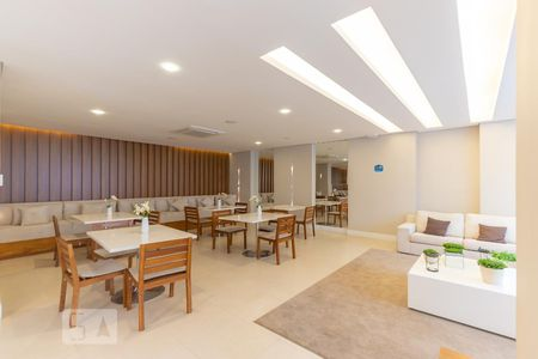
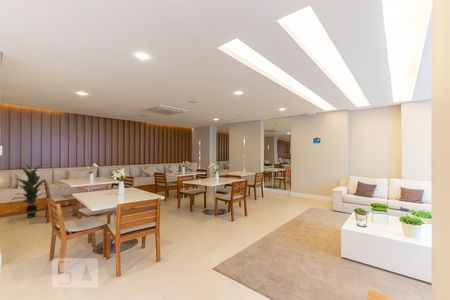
+ indoor plant [9,161,49,219]
